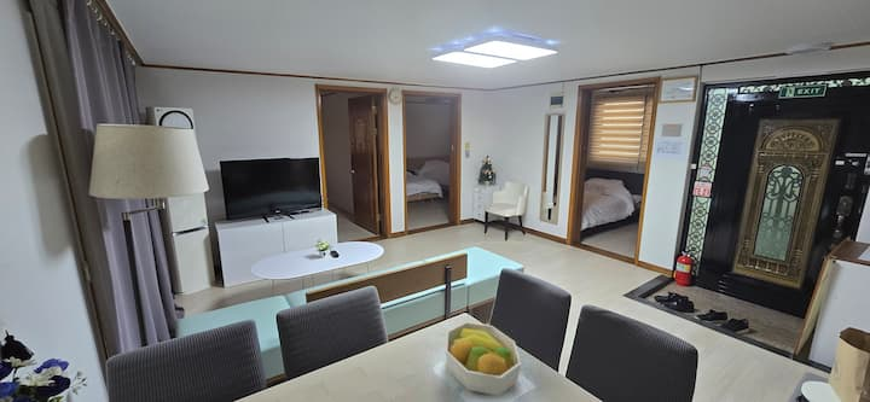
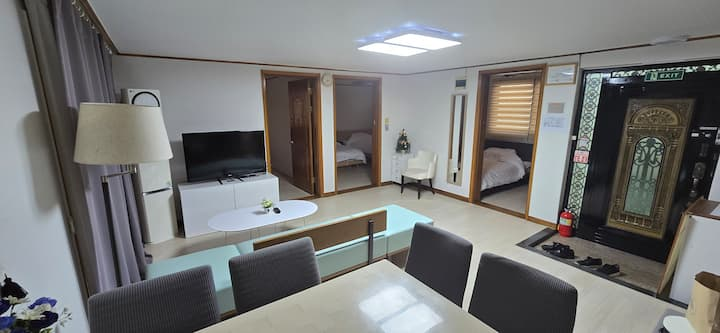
- fruit bowl [445,321,522,397]
